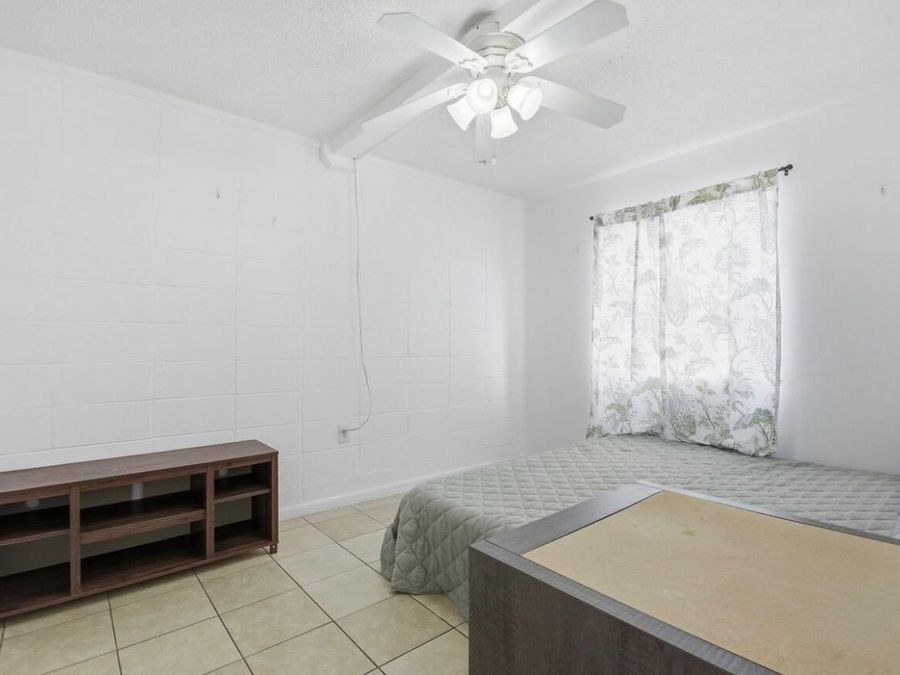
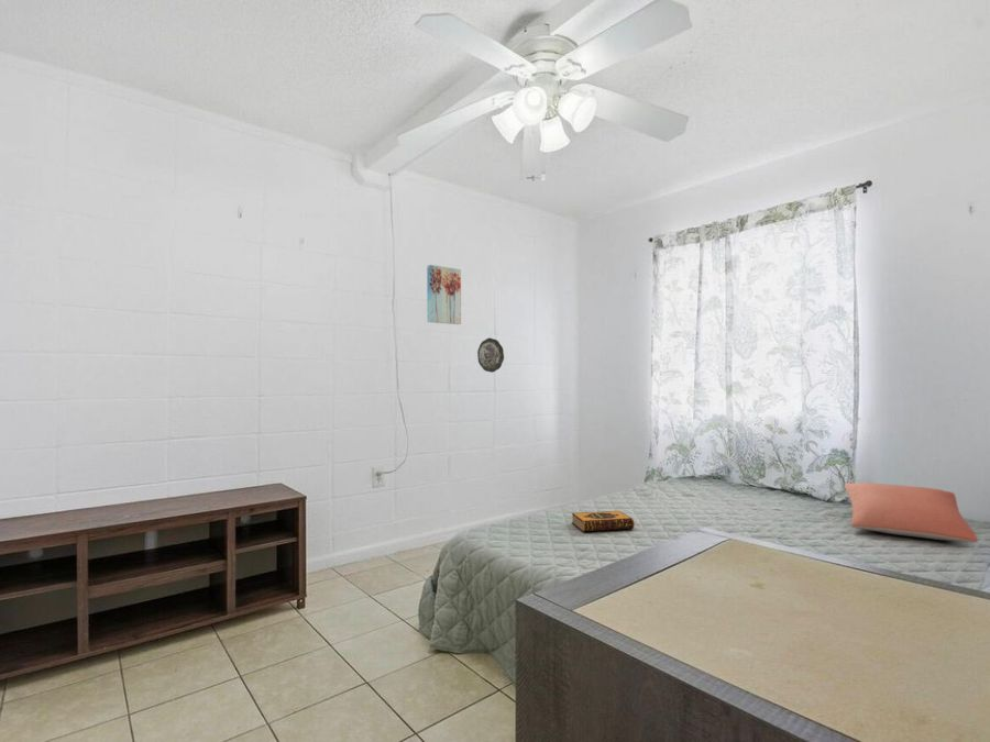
+ pillow [844,481,979,543]
+ wall art [426,264,462,325]
+ hardback book [571,510,636,533]
+ decorative plate [476,337,505,374]
